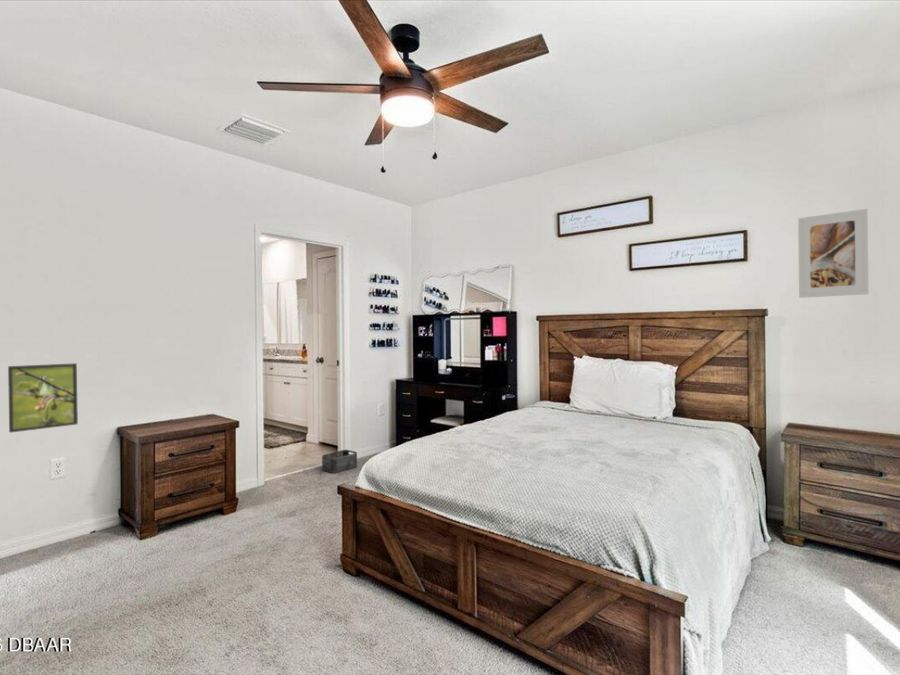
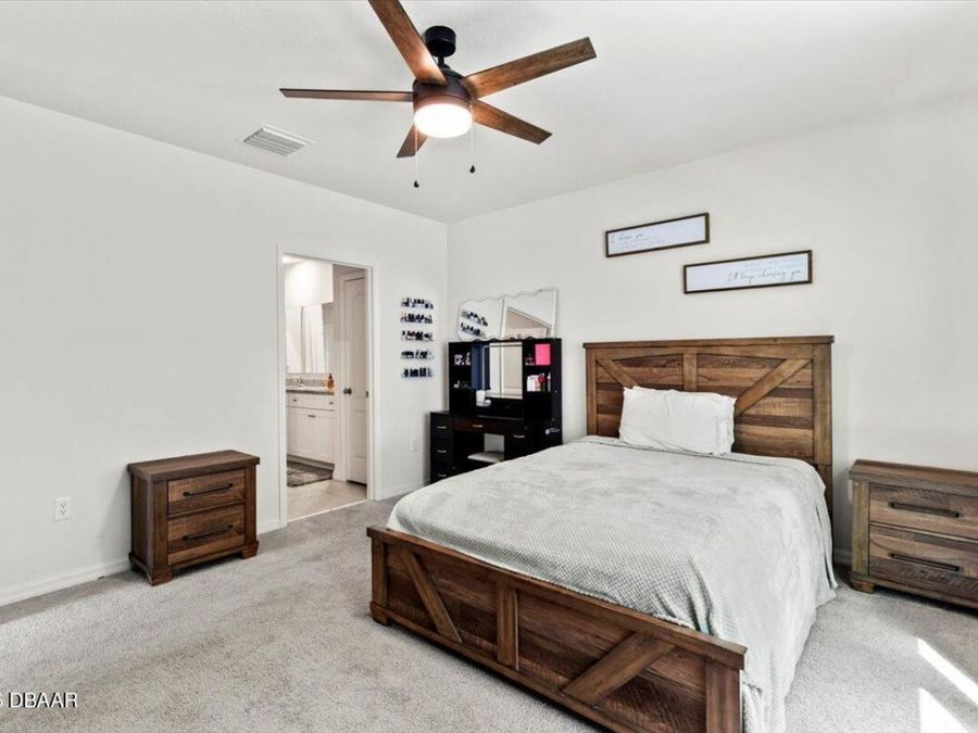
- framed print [7,362,79,434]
- storage bin [321,449,358,474]
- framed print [797,208,870,299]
